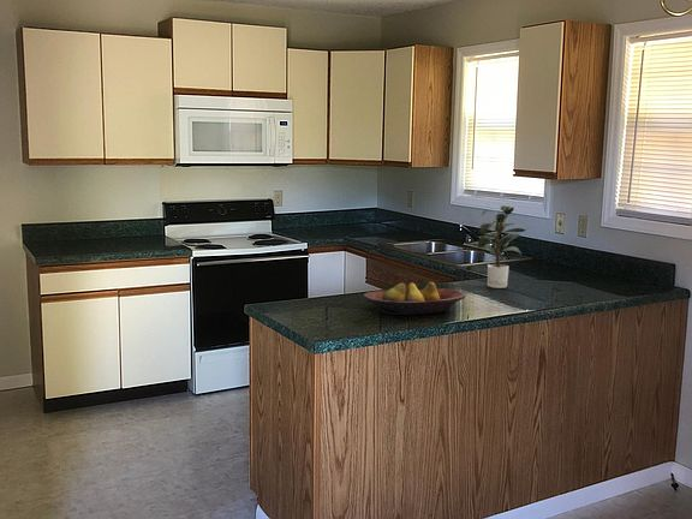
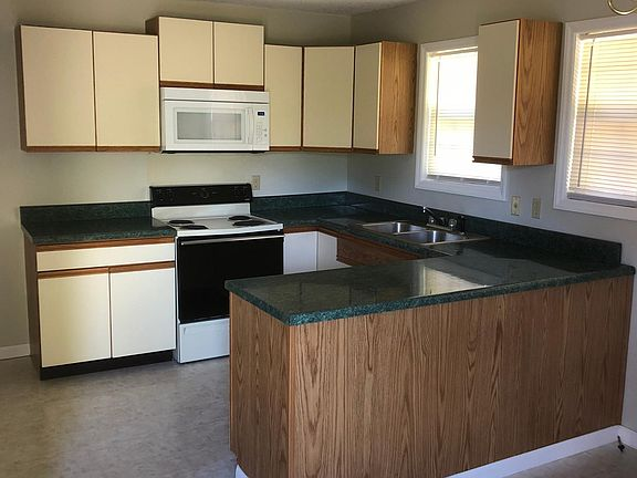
- potted plant [466,204,527,290]
- fruit bowl [363,281,466,316]
